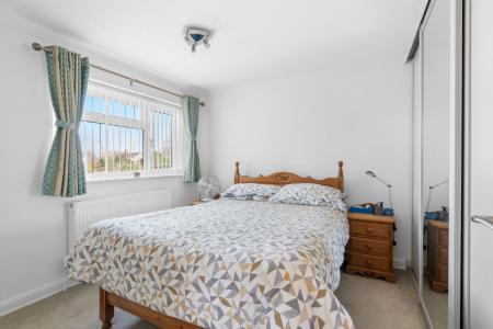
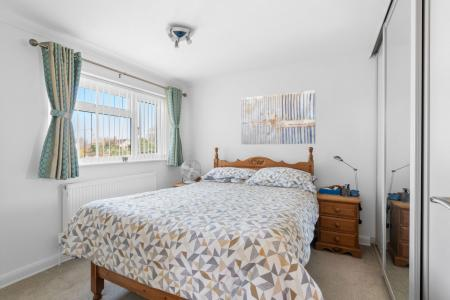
+ wall art [240,89,316,145]
